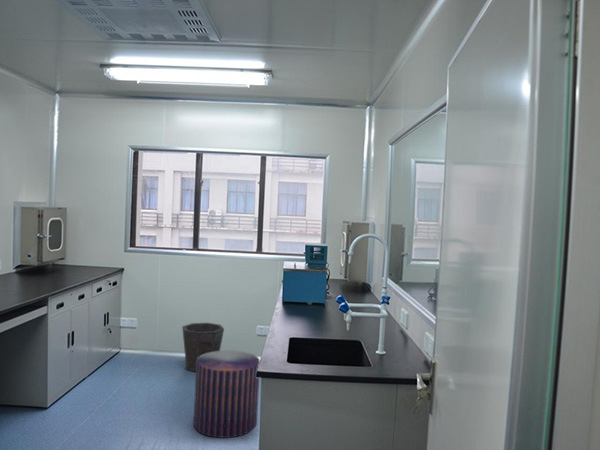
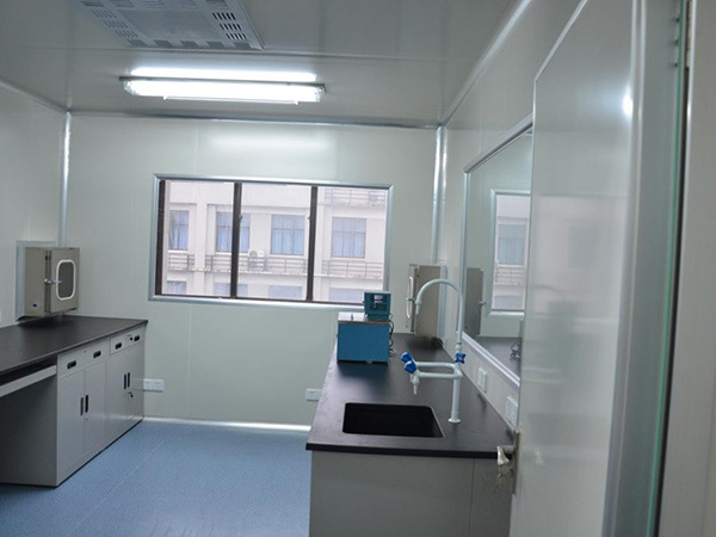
- stool [192,350,261,439]
- waste bin [181,322,225,373]
